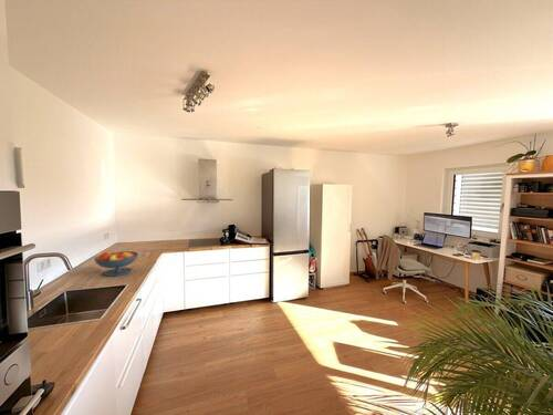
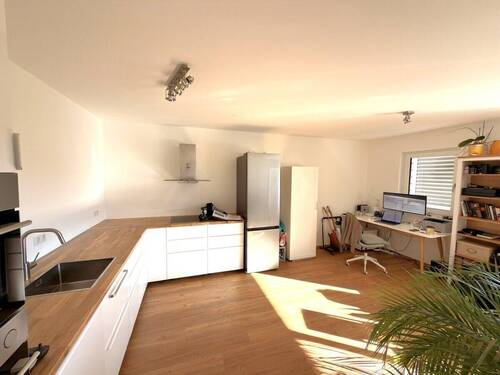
- fruit bowl [93,250,139,278]
